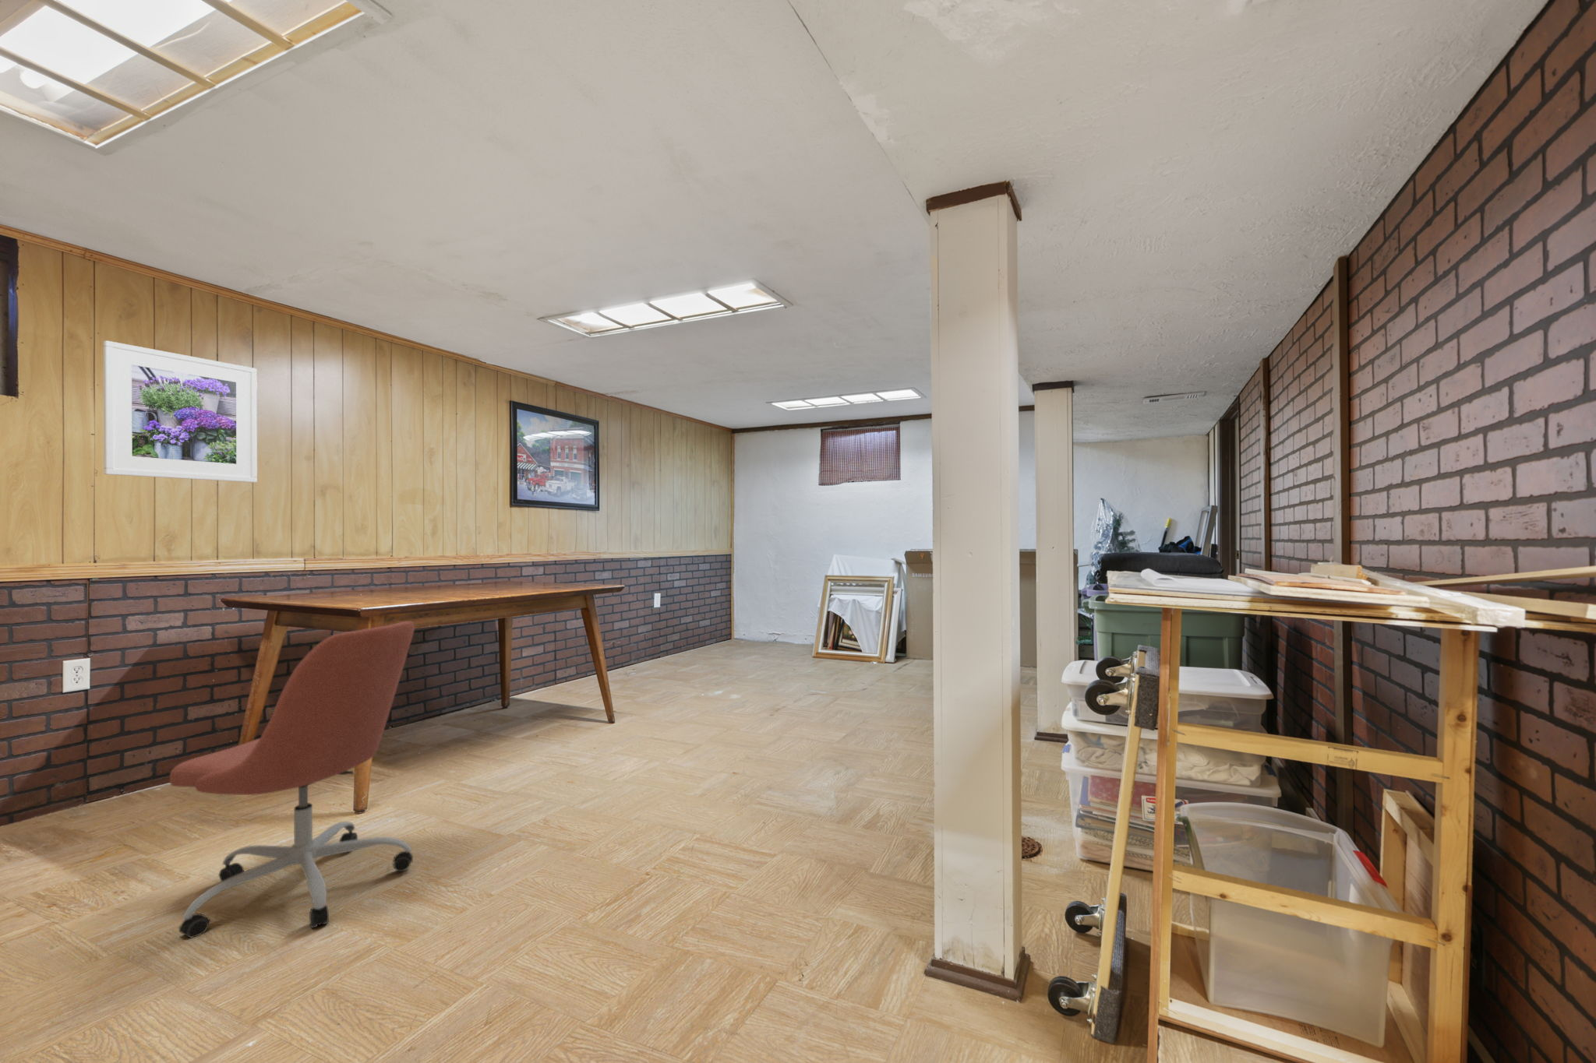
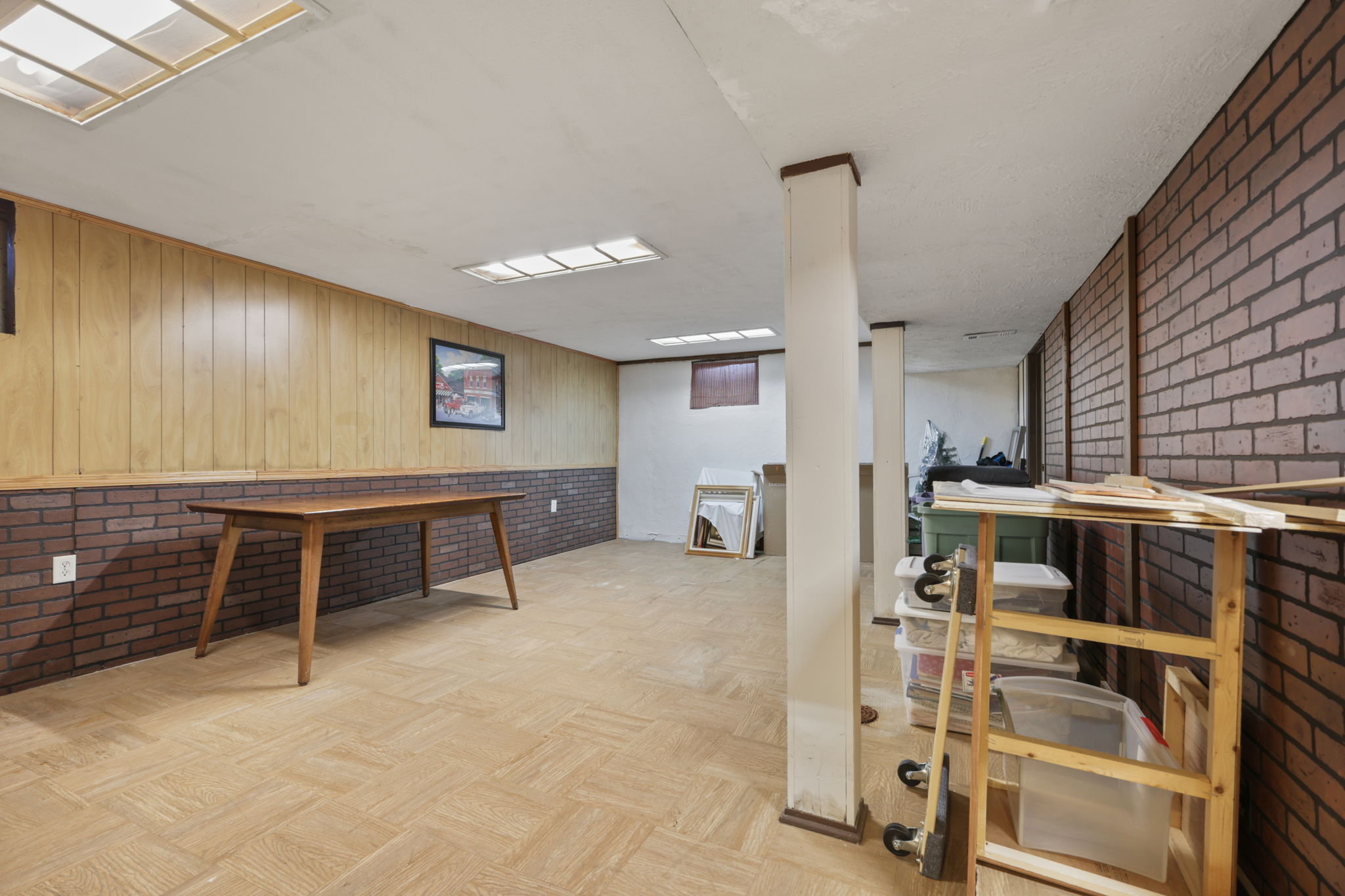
- office chair [170,620,415,940]
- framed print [103,339,257,483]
